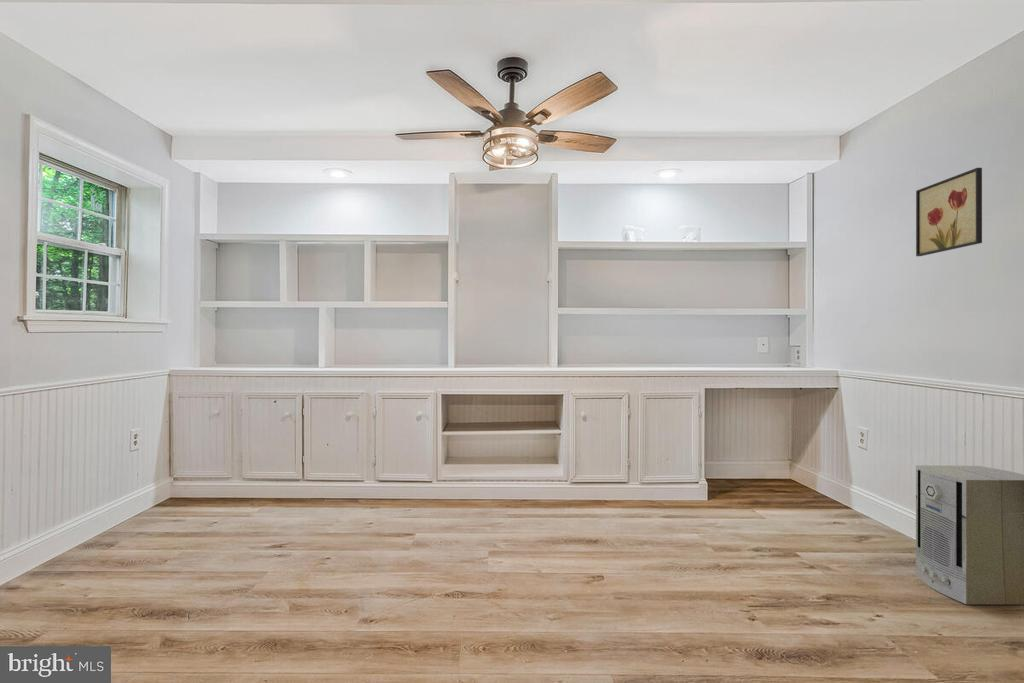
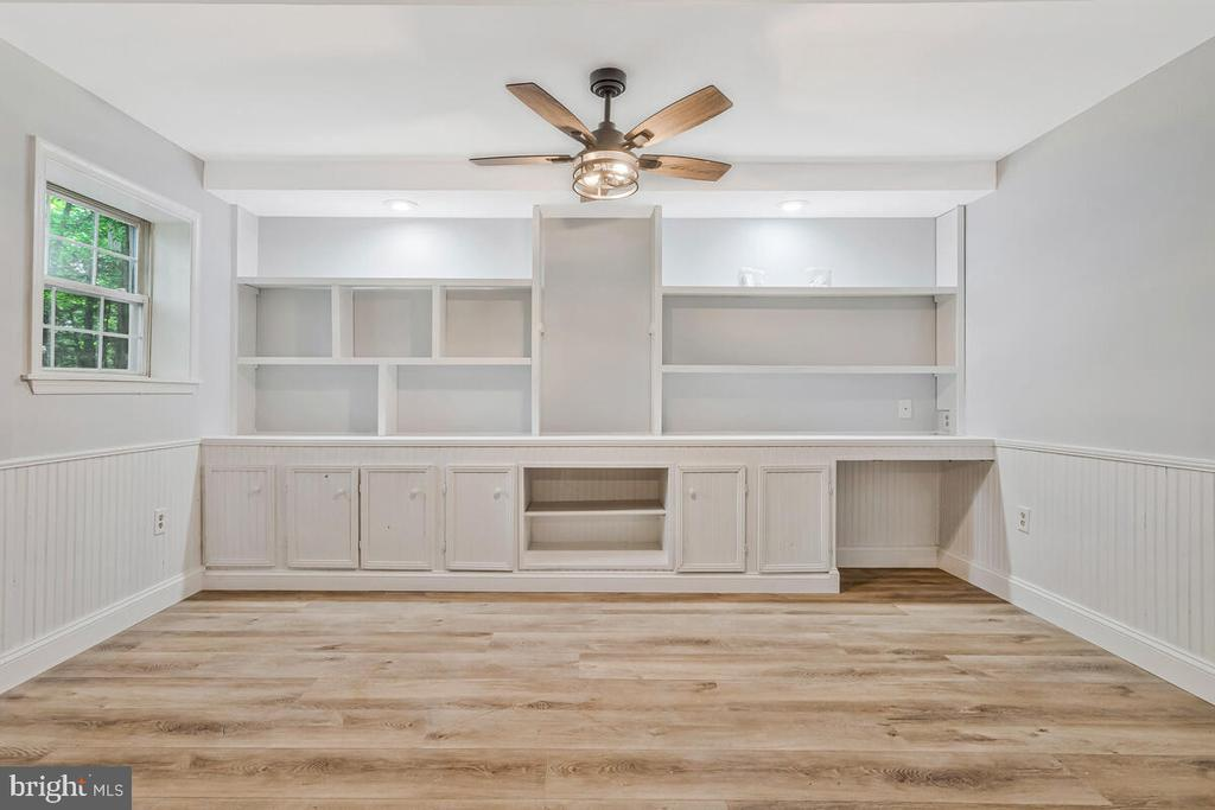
- wall art [915,167,983,257]
- air purifier [915,465,1024,605]
